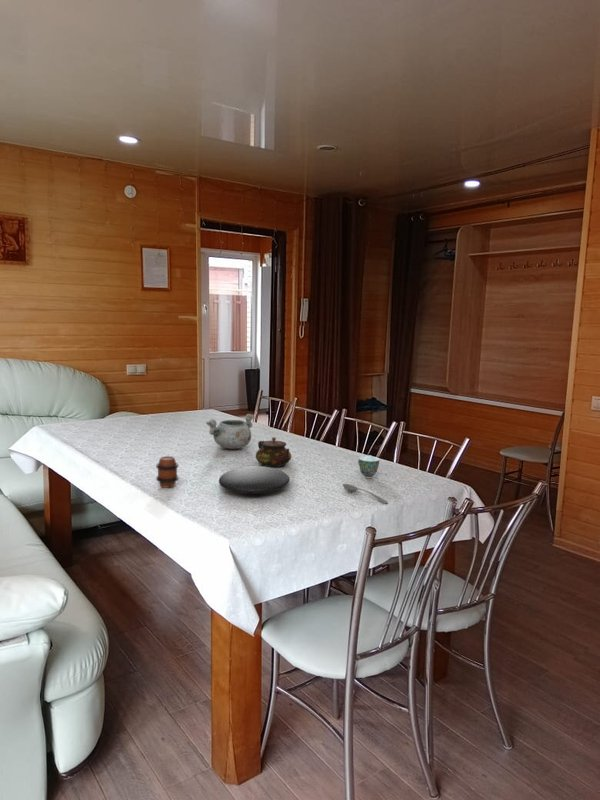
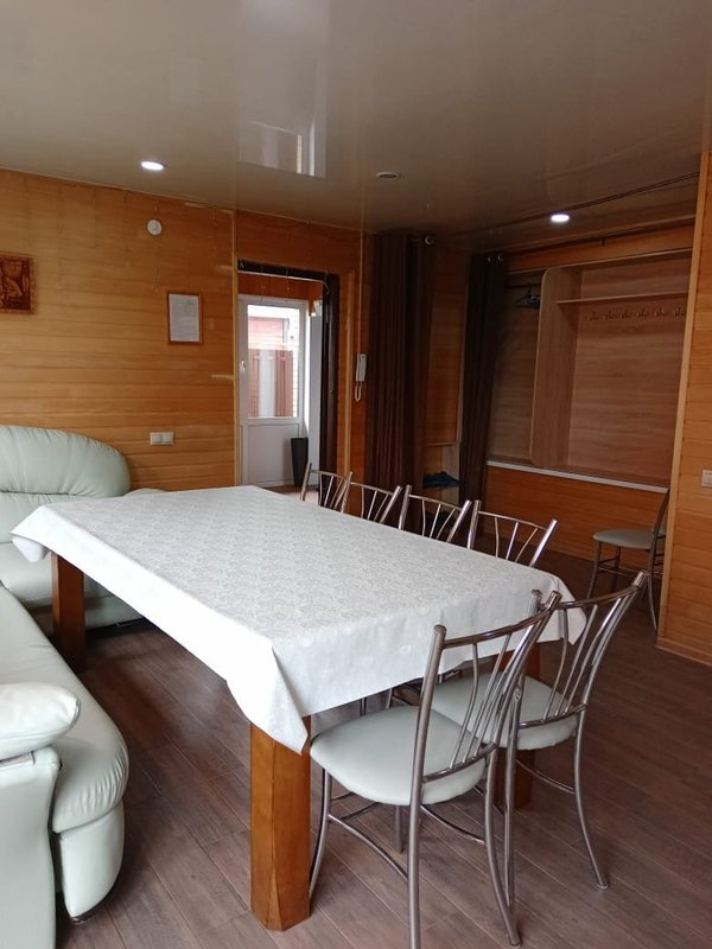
- plate [218,465,291,495]
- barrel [155,455,179,489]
- decorative bowl [205,413,255,450]
- teacup [357,454,380,479]
- soupspoon [342,483,389,505]
- teapot [254,436,292,468]
